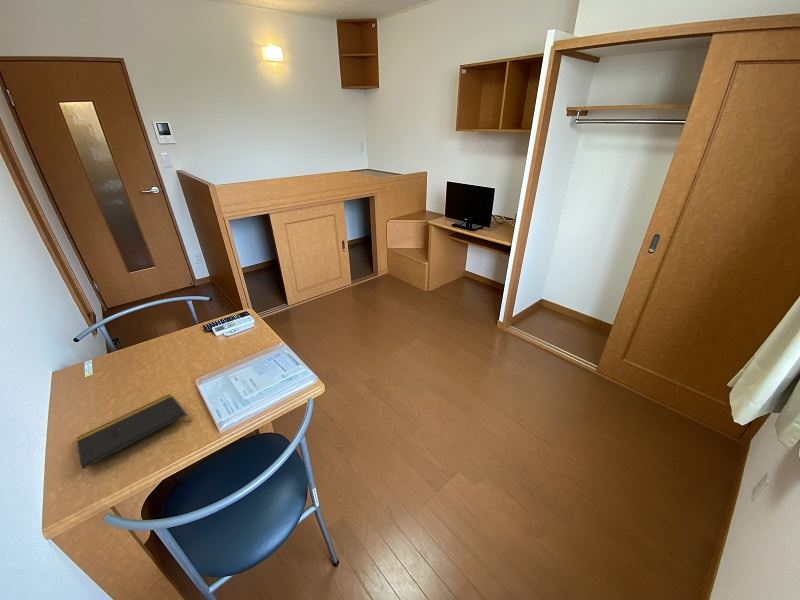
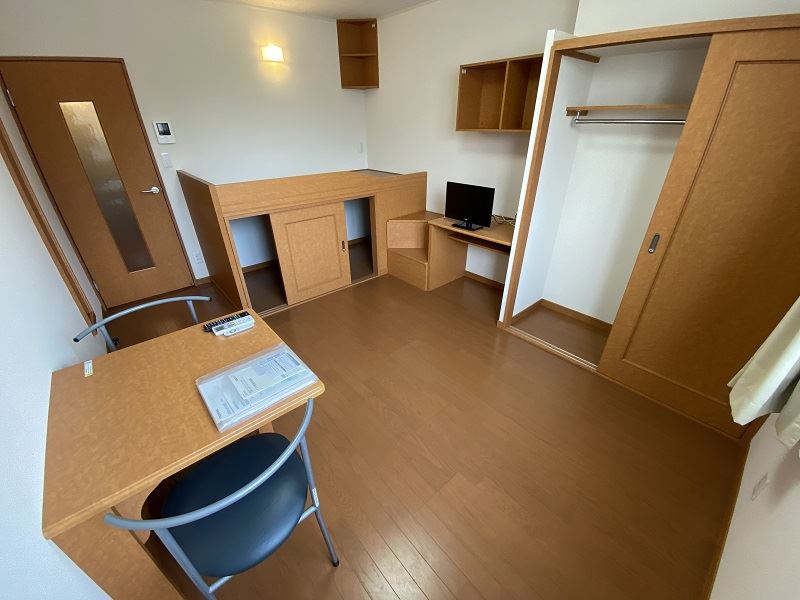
- notepad [75,393,192,470]
